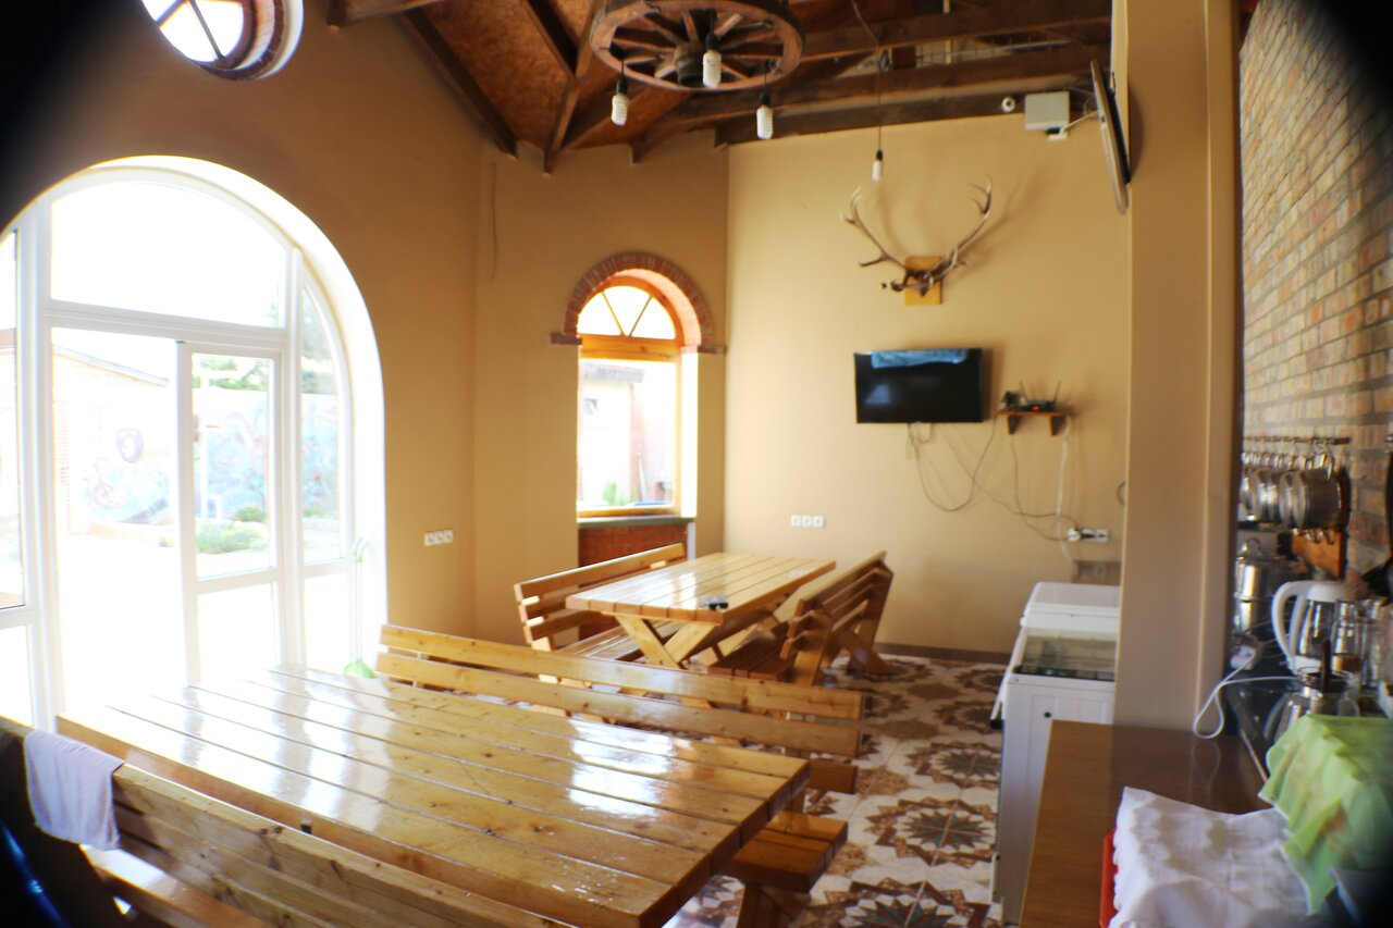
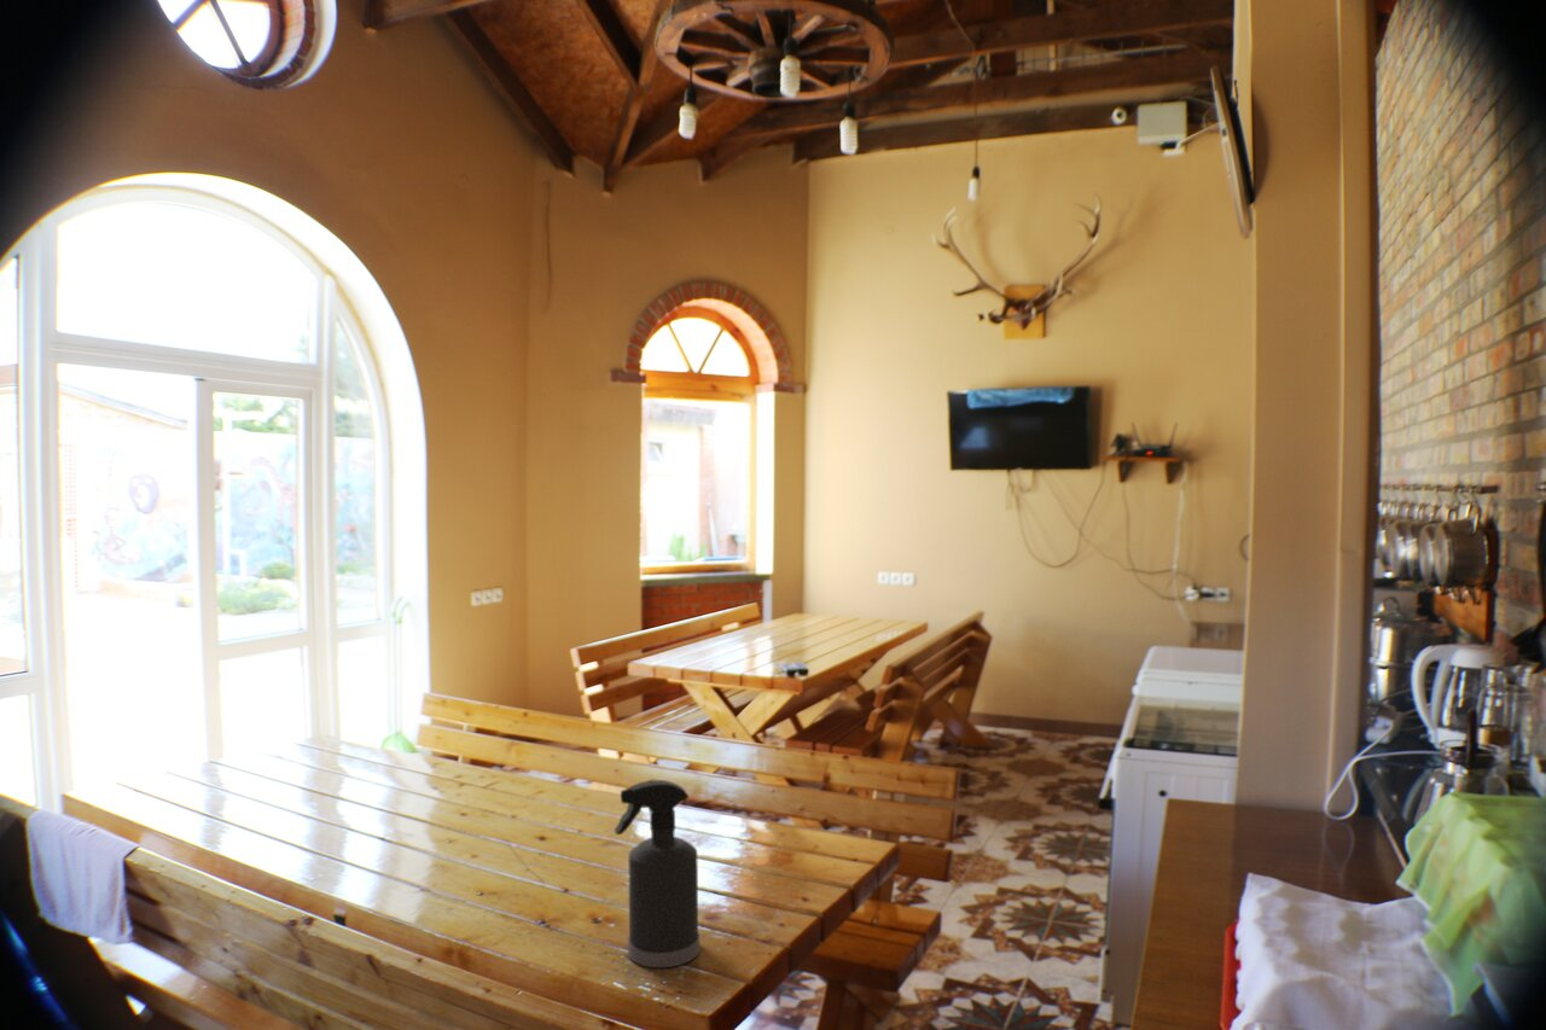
+ spray bottle [614,779,701,968]
